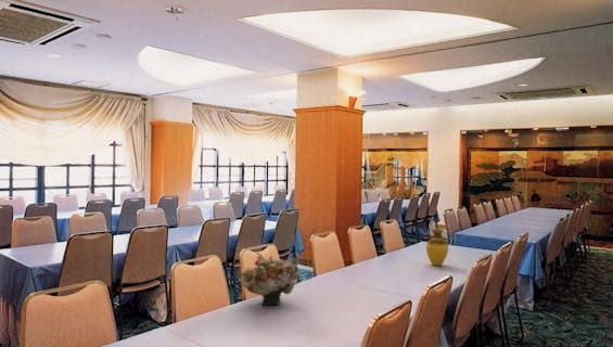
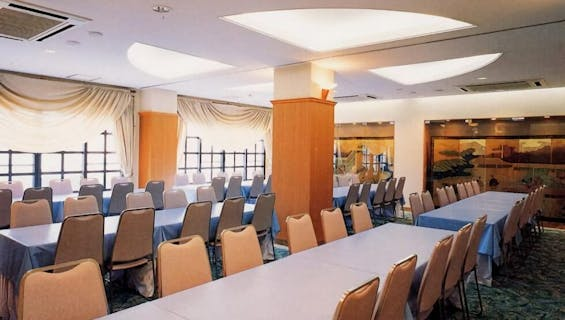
- vase [425,228,449,267]
- flower arrangement [240,252,299,307]
